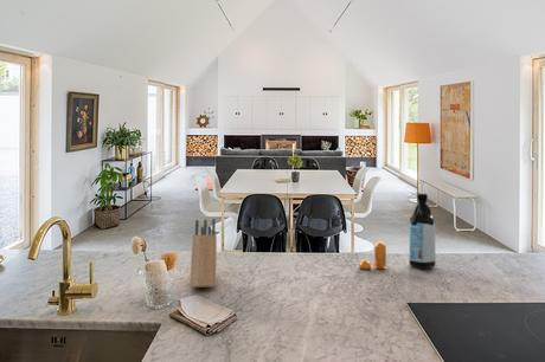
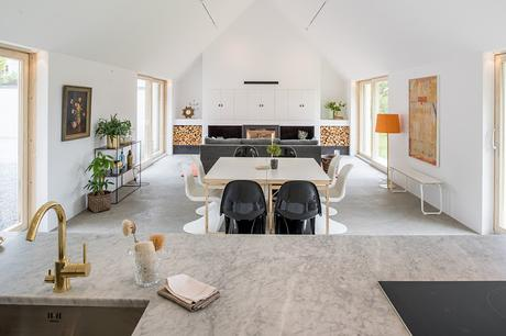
- knife block [188,218,218,289]
- pepper shaker [358,240,387,271]
- water bottle [408,193,437,270]
